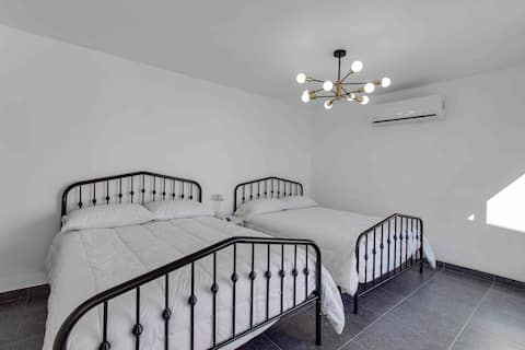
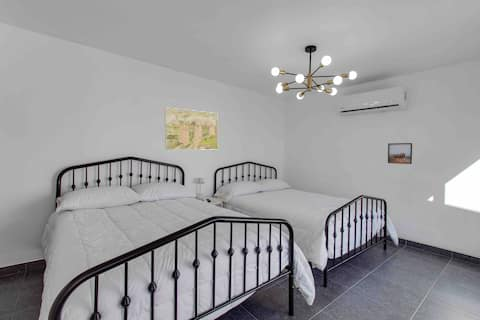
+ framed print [164,106,219,151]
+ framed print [387,142,413,165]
